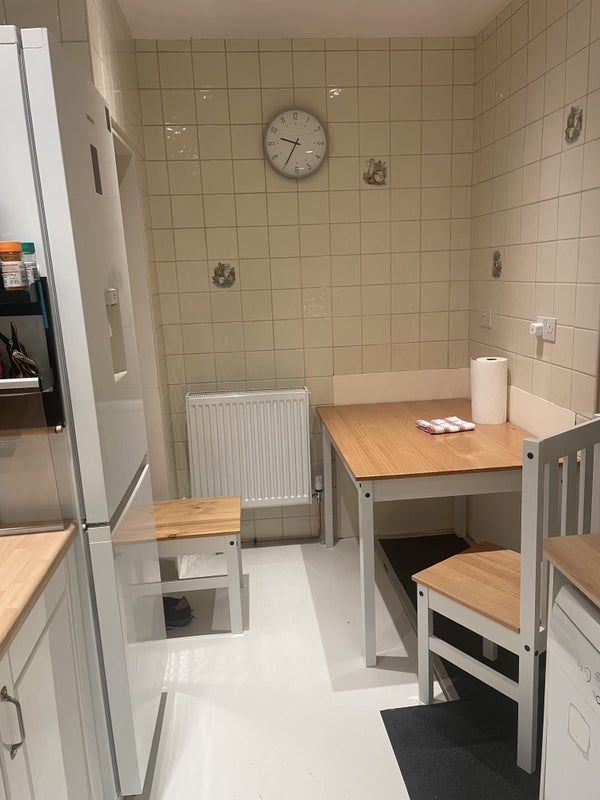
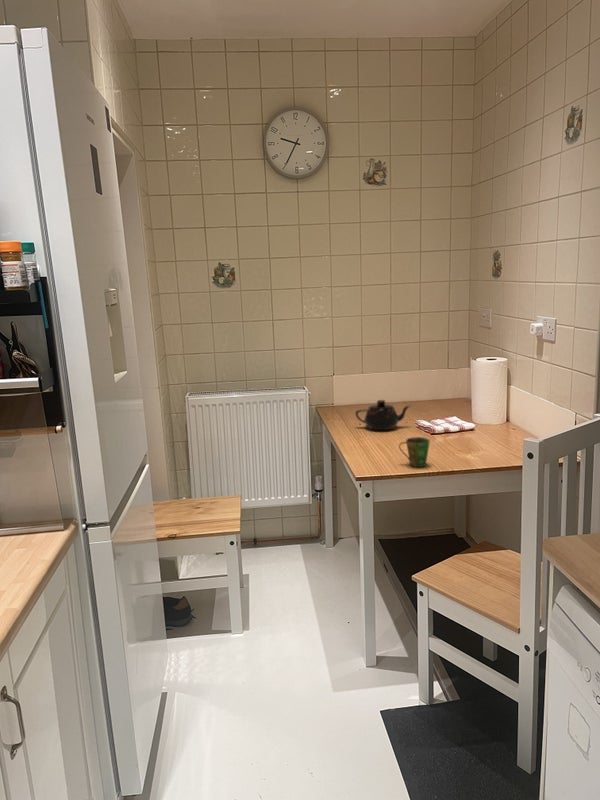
+ cup [398,436,431,468]
+ teapot [354,399,412,431]
